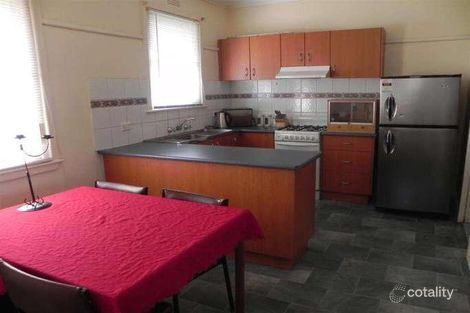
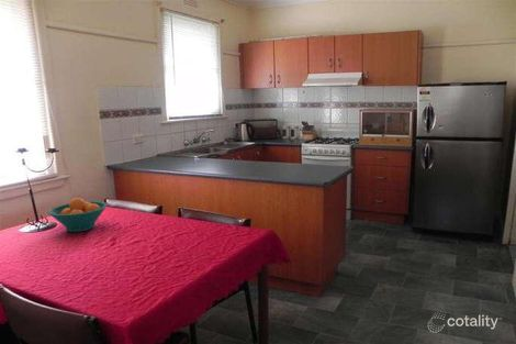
+ fruit bowl [47,197,109,233]
